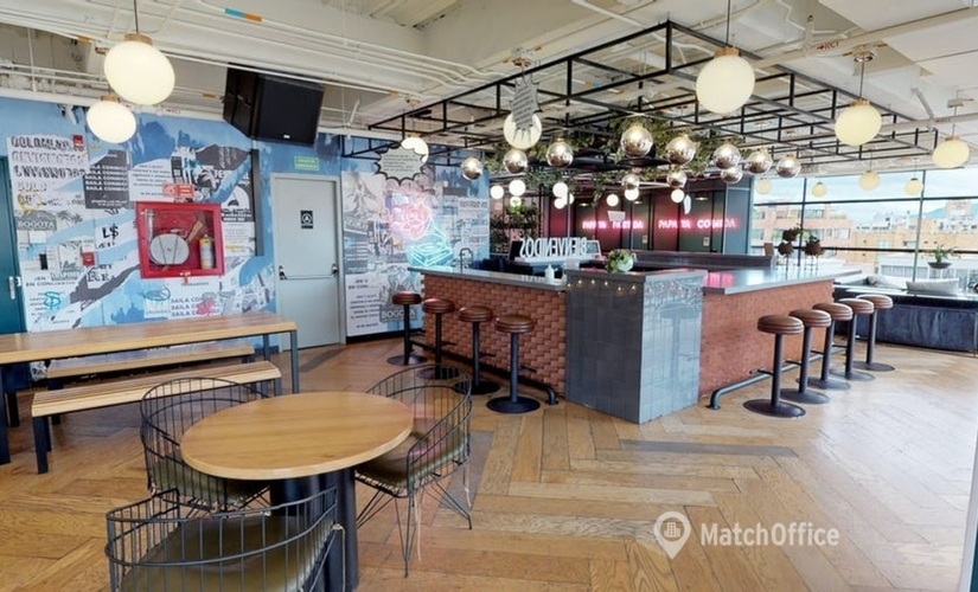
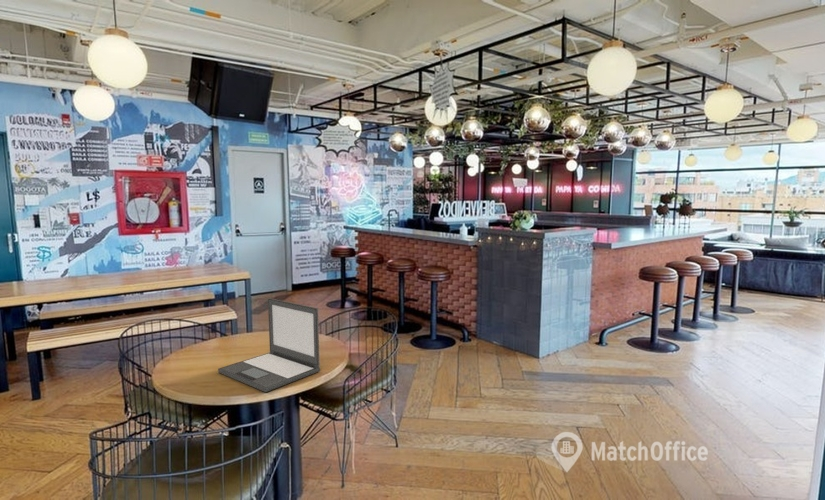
+ laptop [217,297,321,393]
